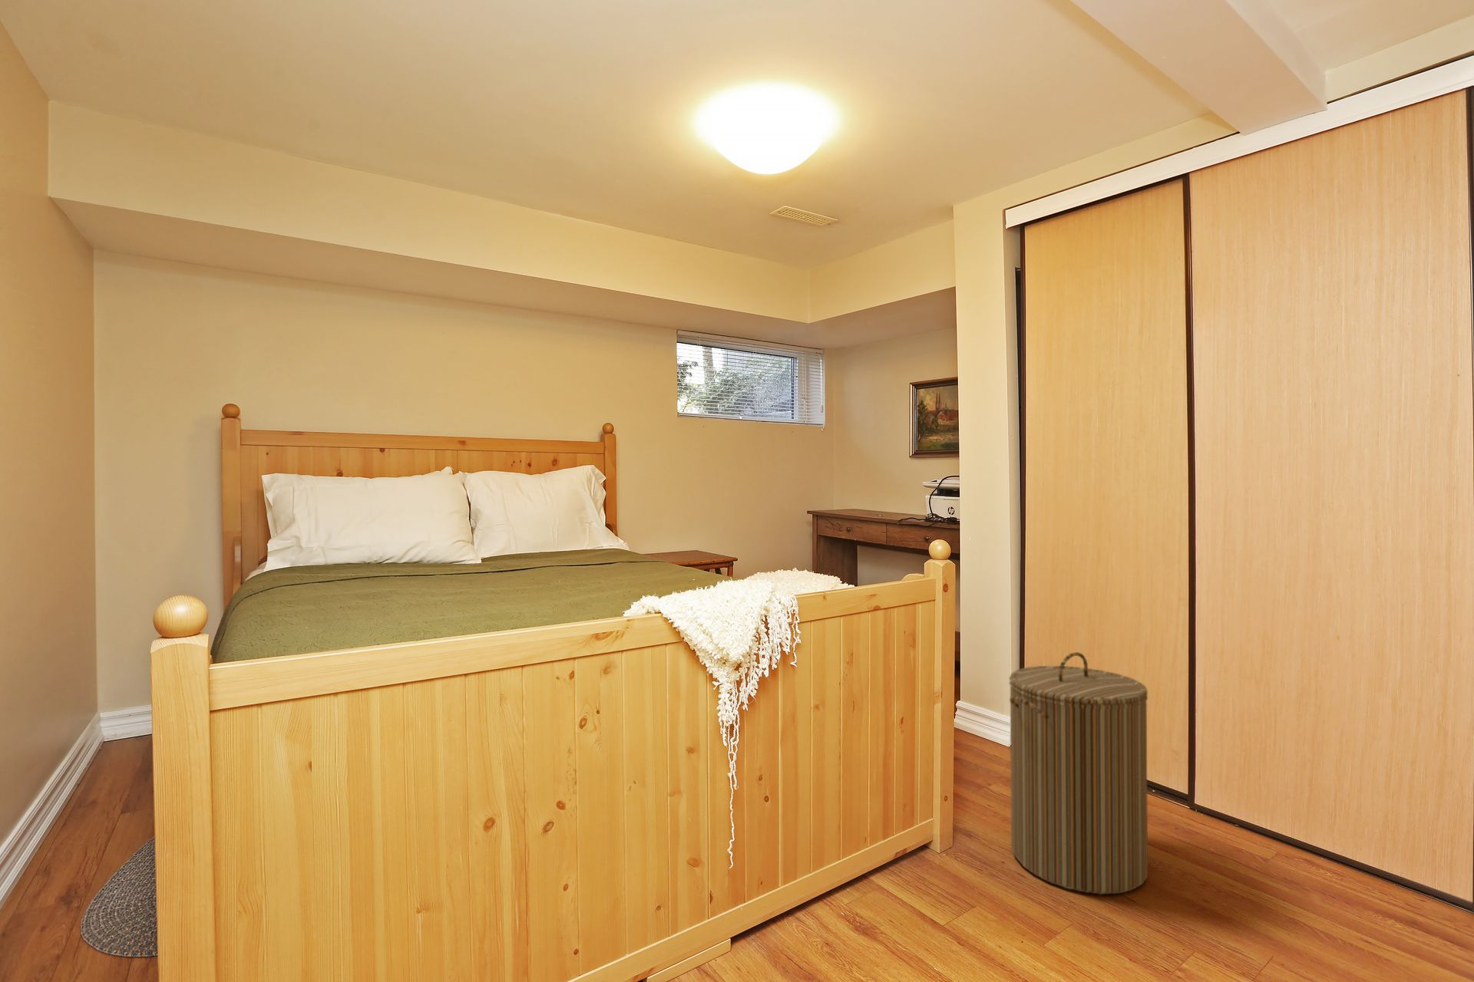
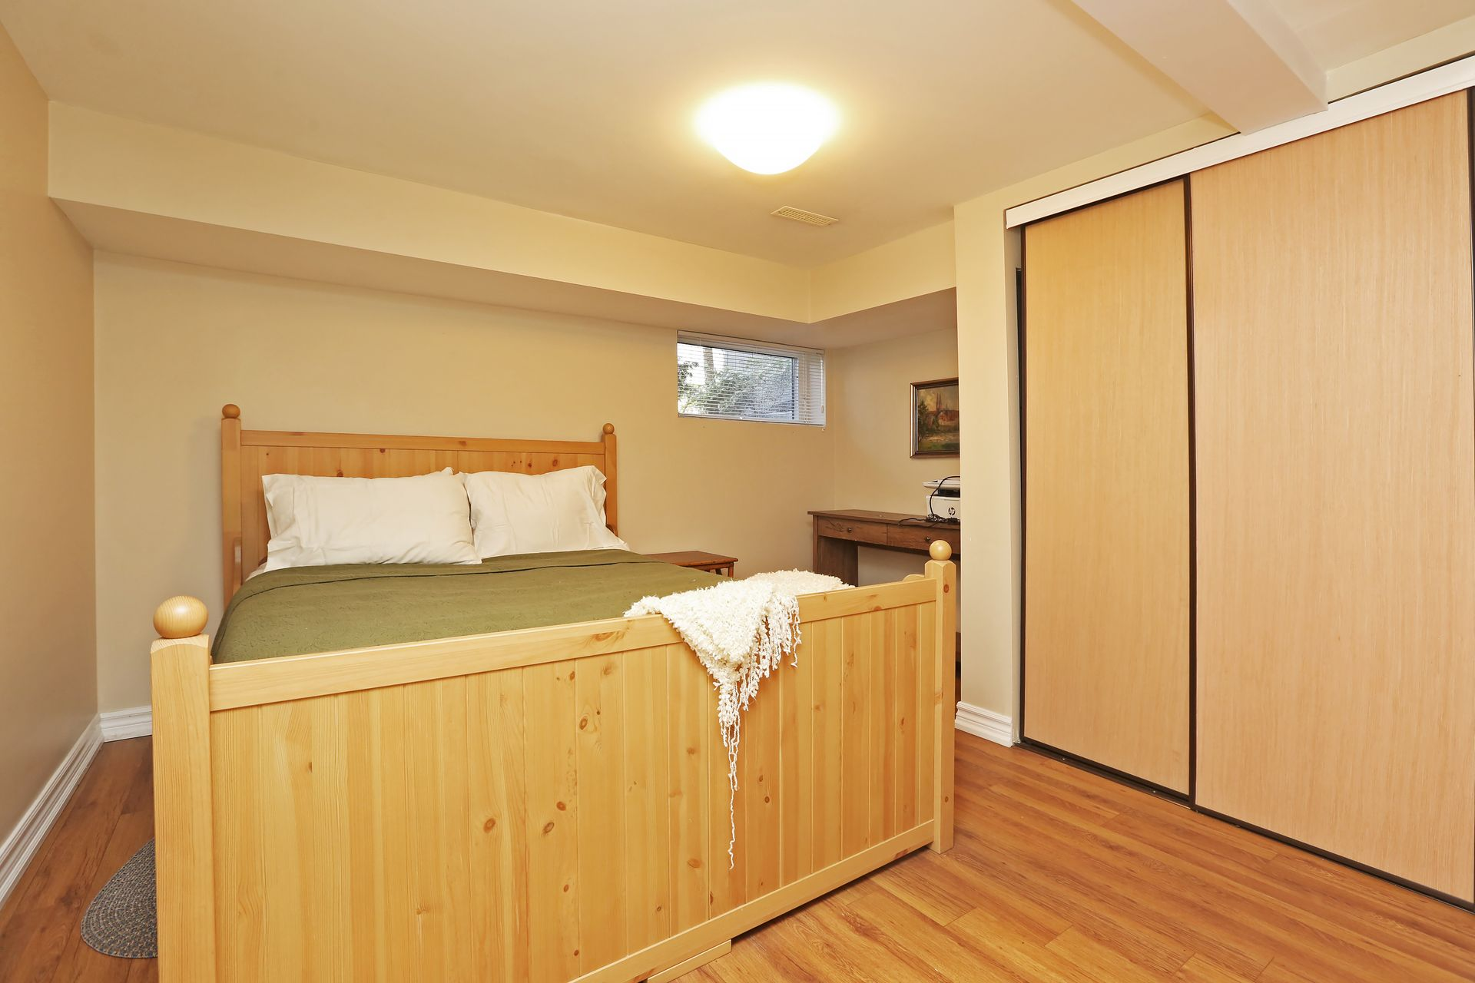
- laundry hamper [1008,651,1148,895]
